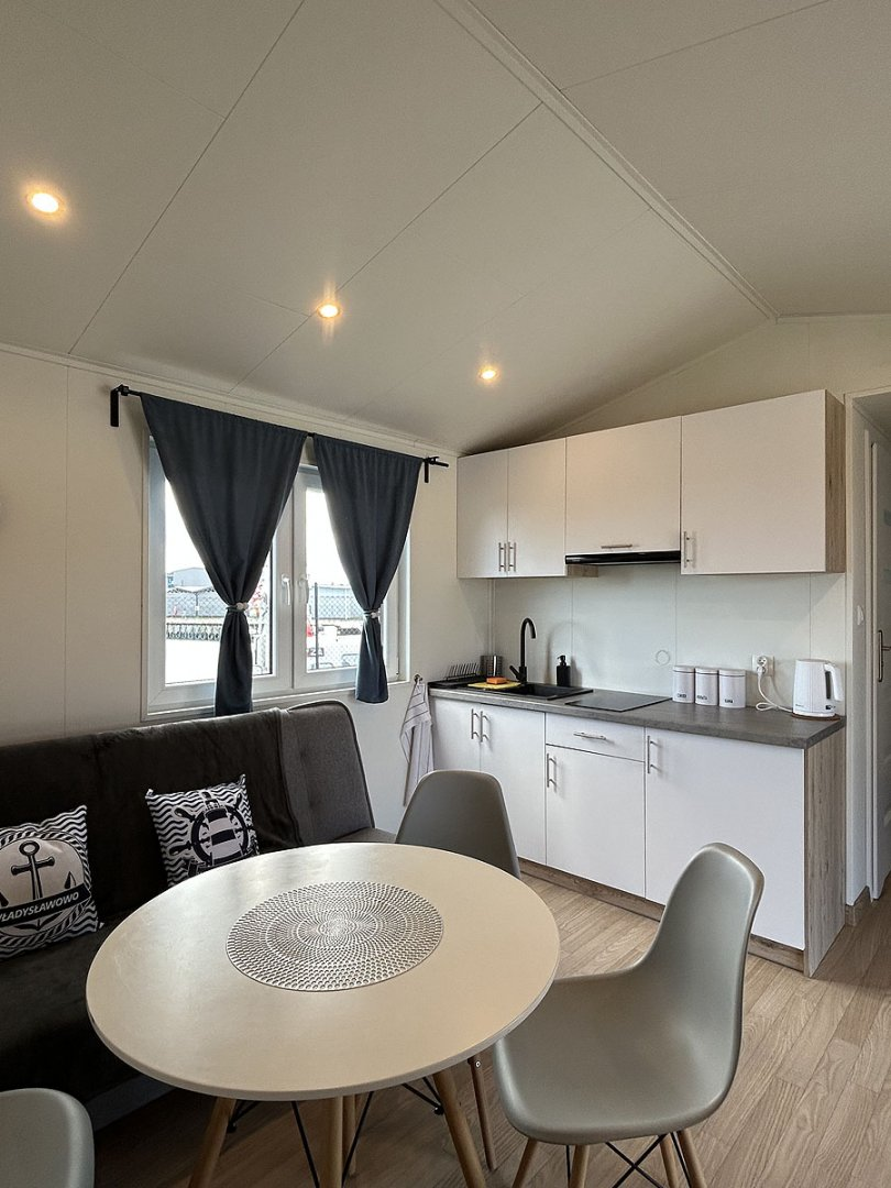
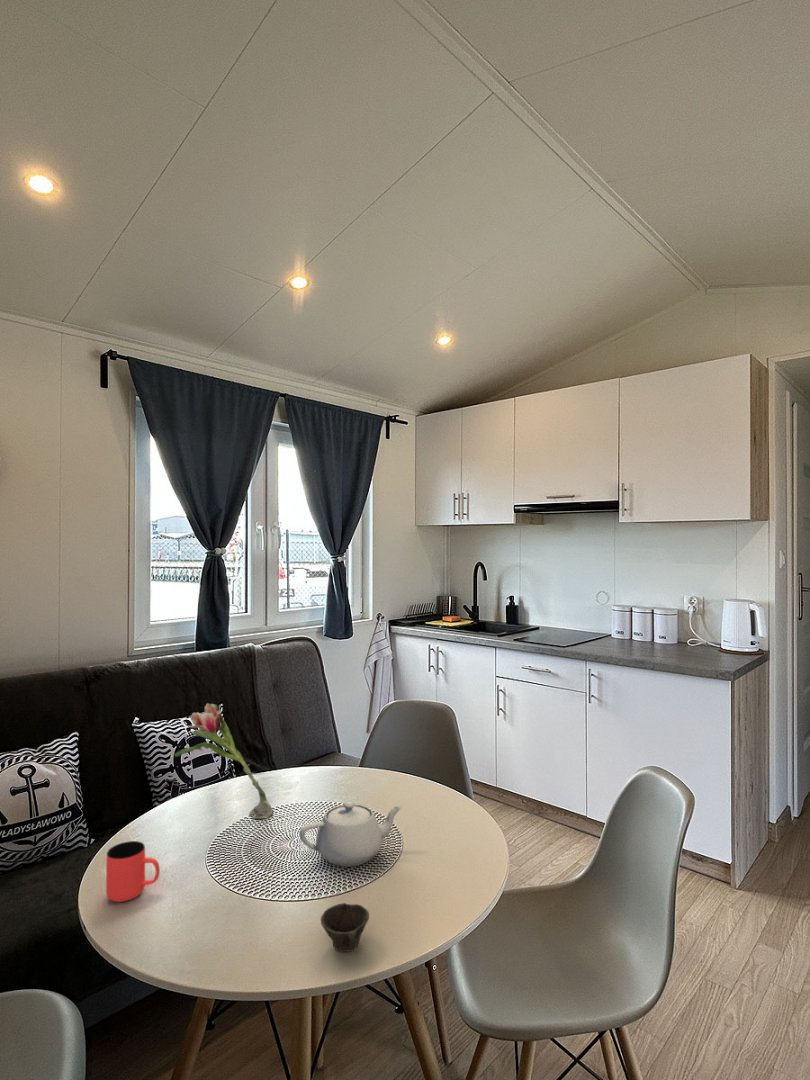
+ cup [320,902,370,953]
+ cup [105,840,161,903]
+ teapot [298,801,404,868]
+ flower [173,702,274,820]
